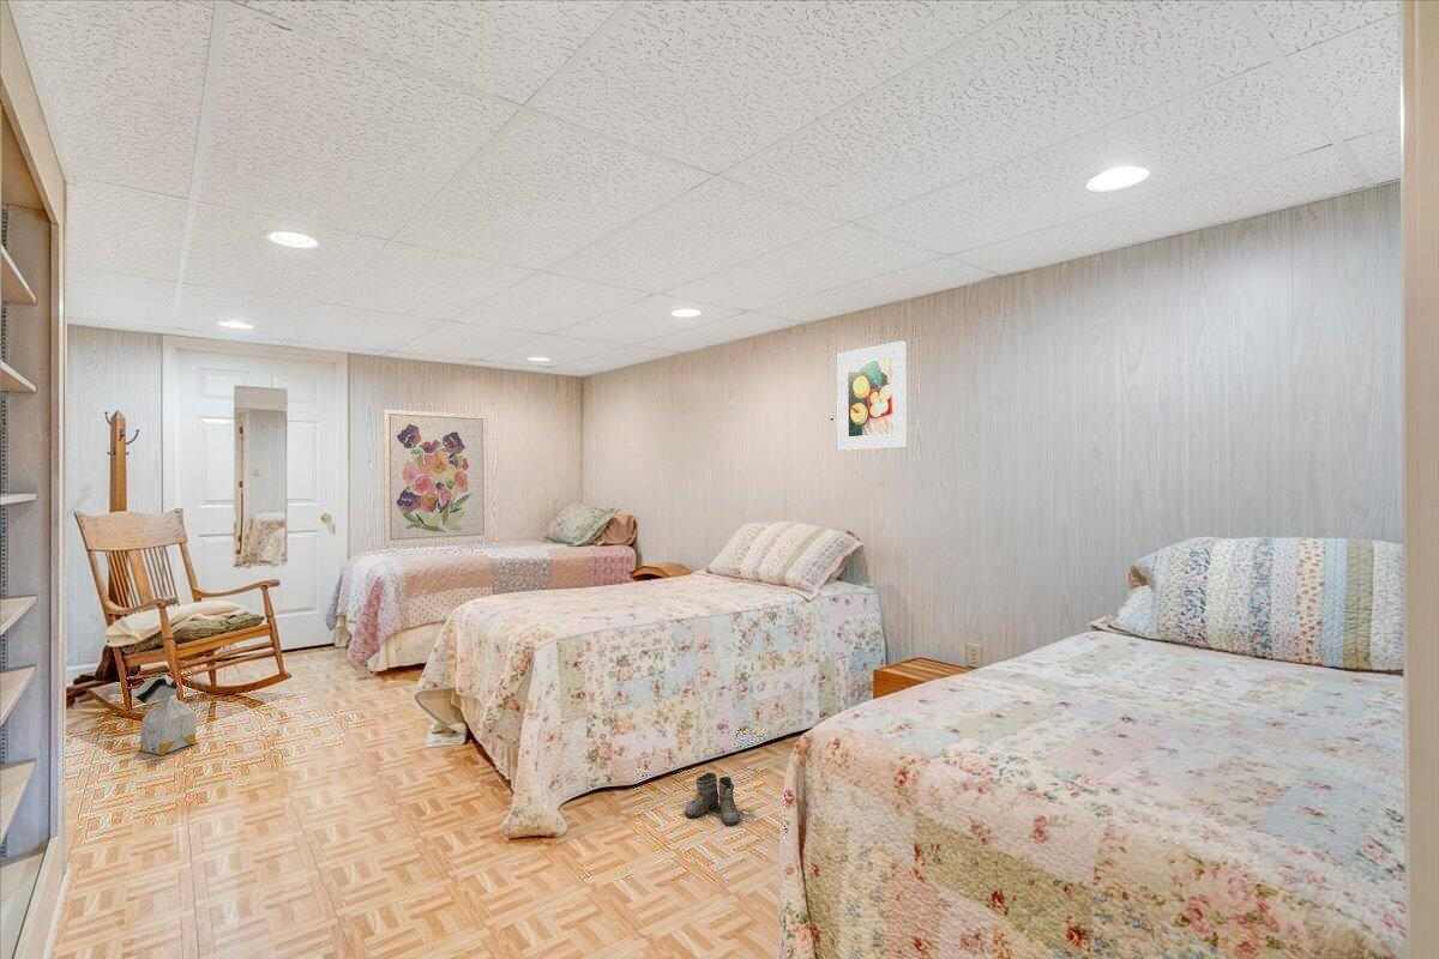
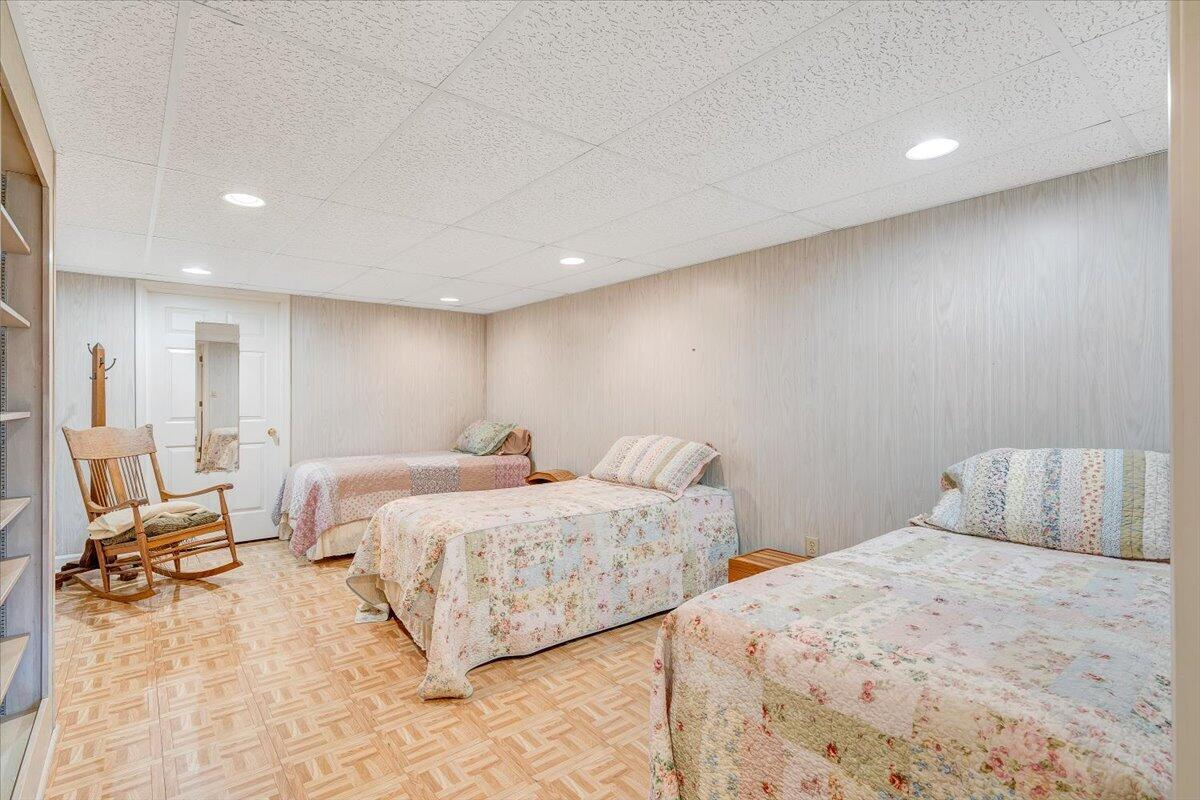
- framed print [836,339,908,452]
- bag [130,674,200,756]
- wall art [383,408,489,547]
- boots [684,771,742,827]
